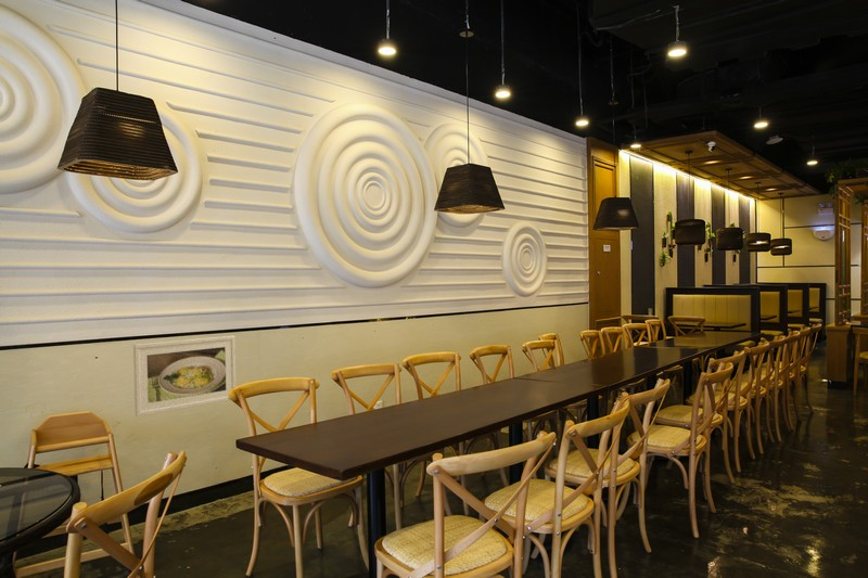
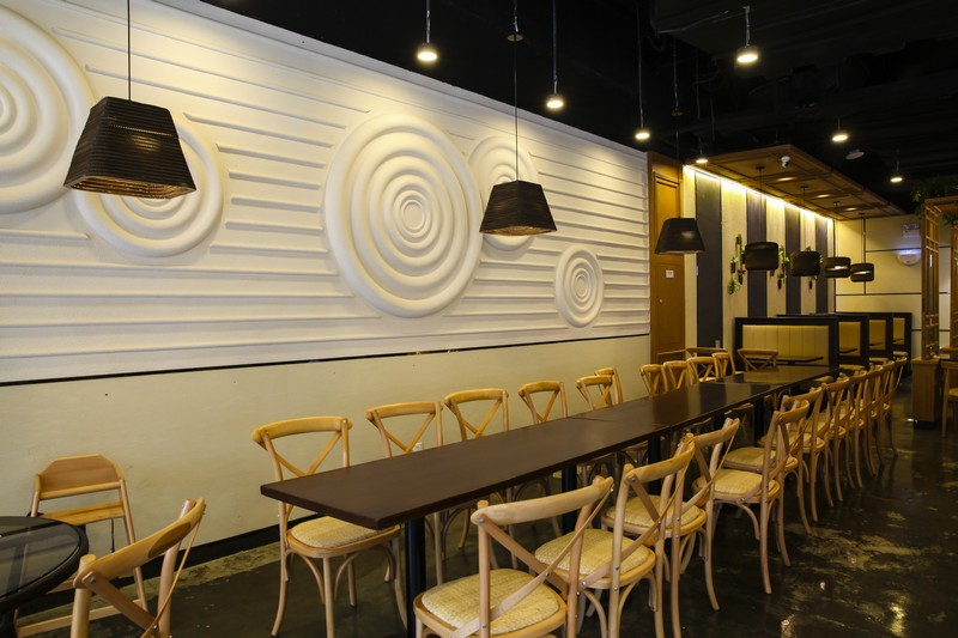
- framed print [132,334,238,418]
